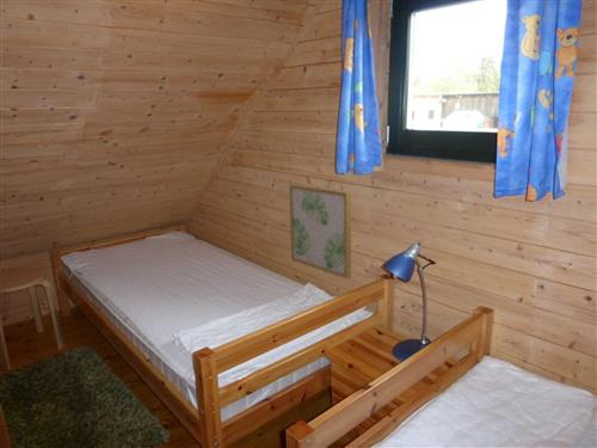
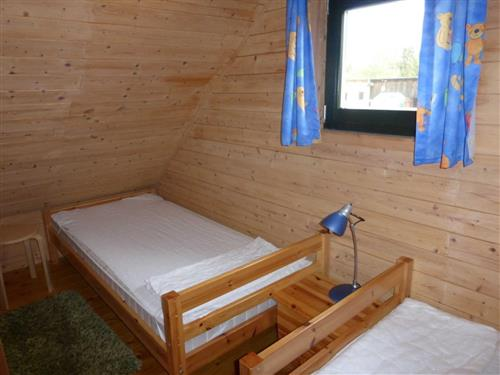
- wall art [288,184,352,280]
